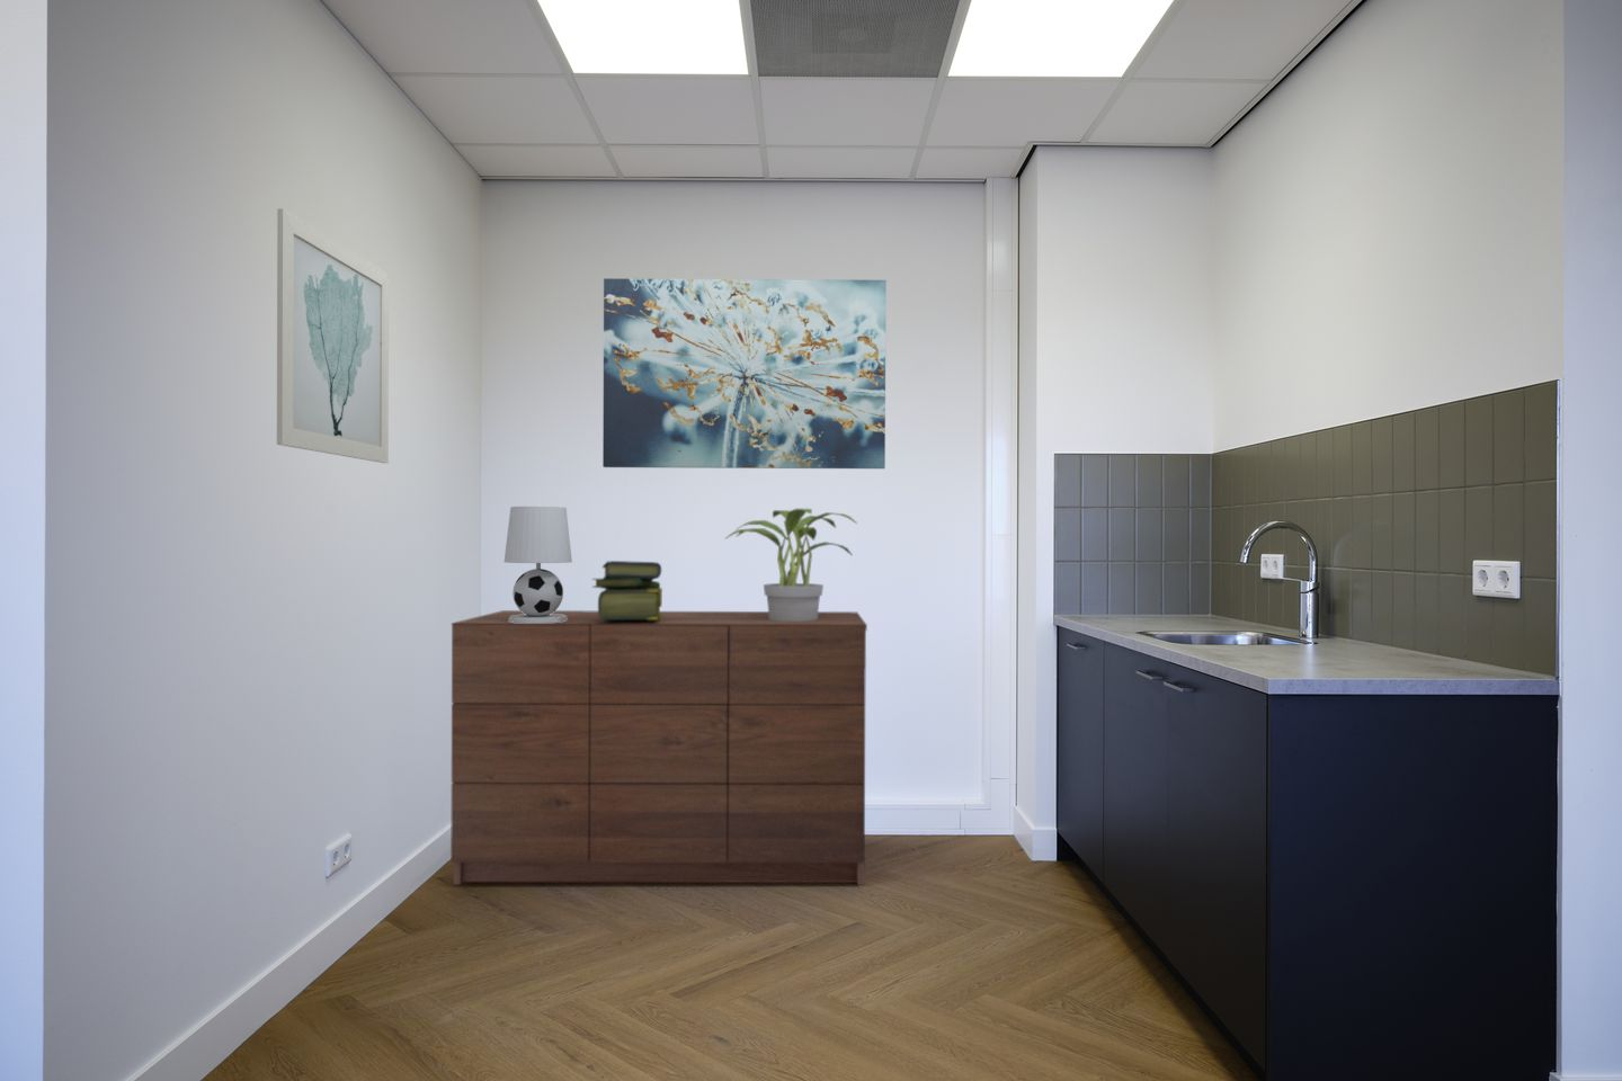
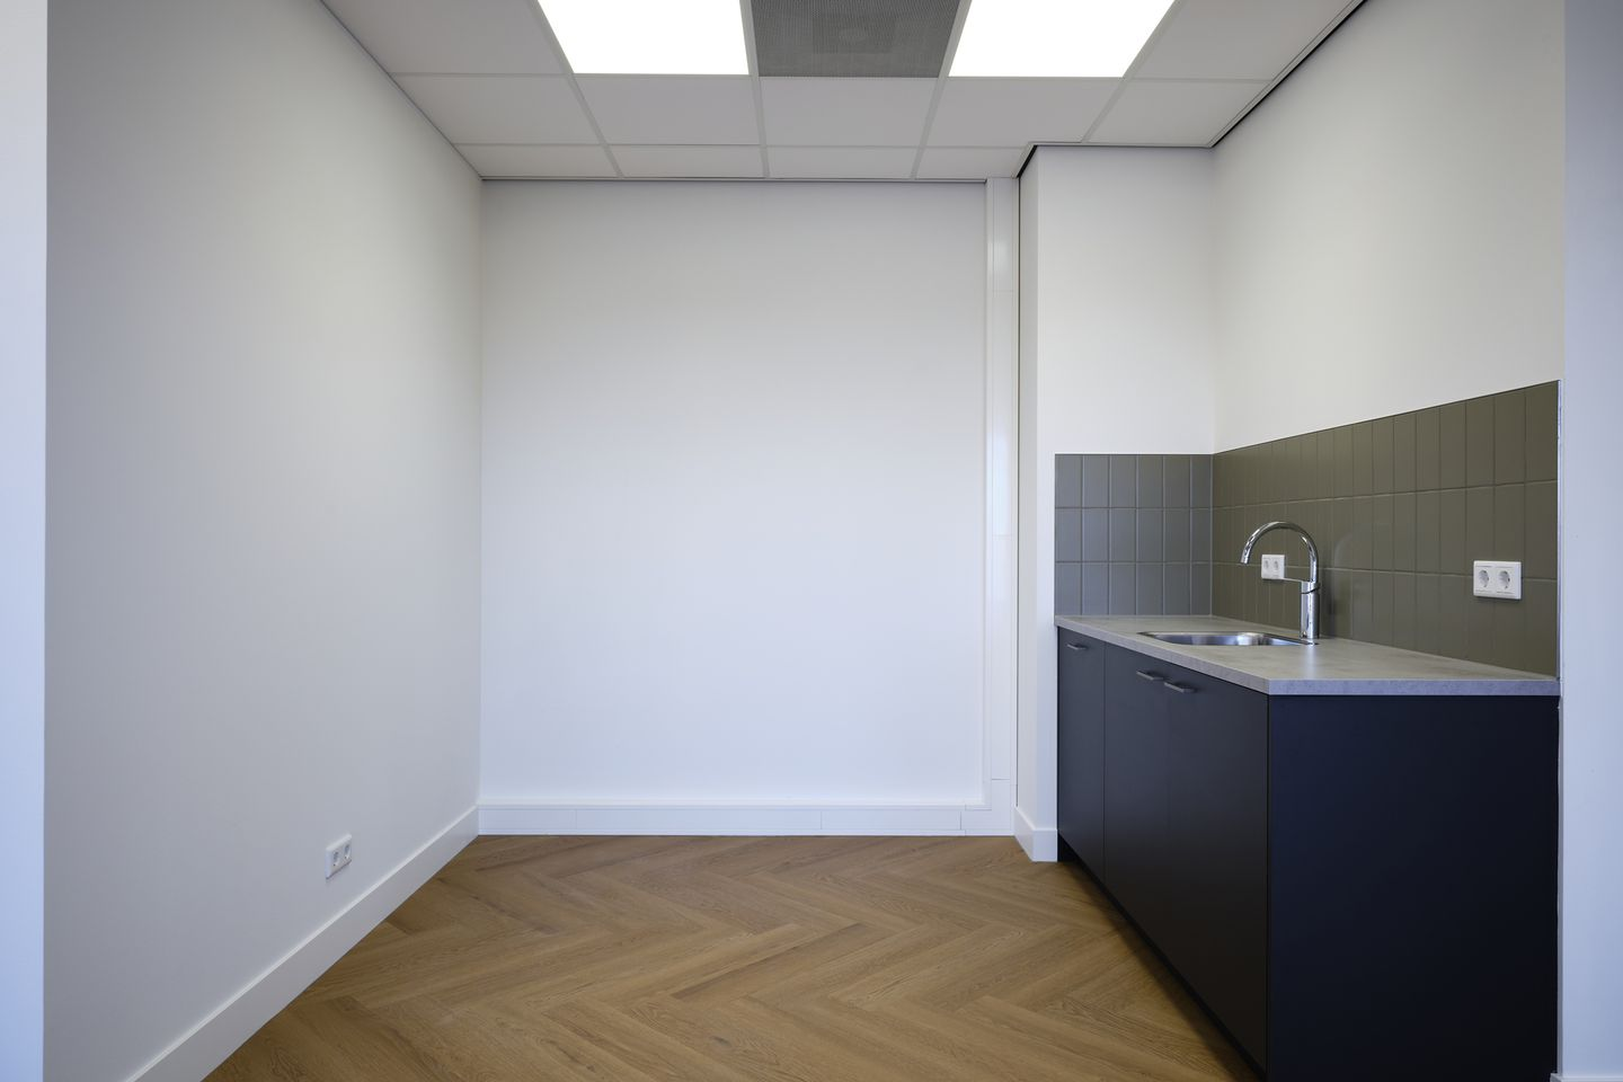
- dresser [449,609,869,887]
- potted plant [724,508,858,621]
- stack of books [591,560,664,620]
- wall art [601,277,887,469]
- table lamp [503,506,573,623]
- wall art [276,208,390,464]
